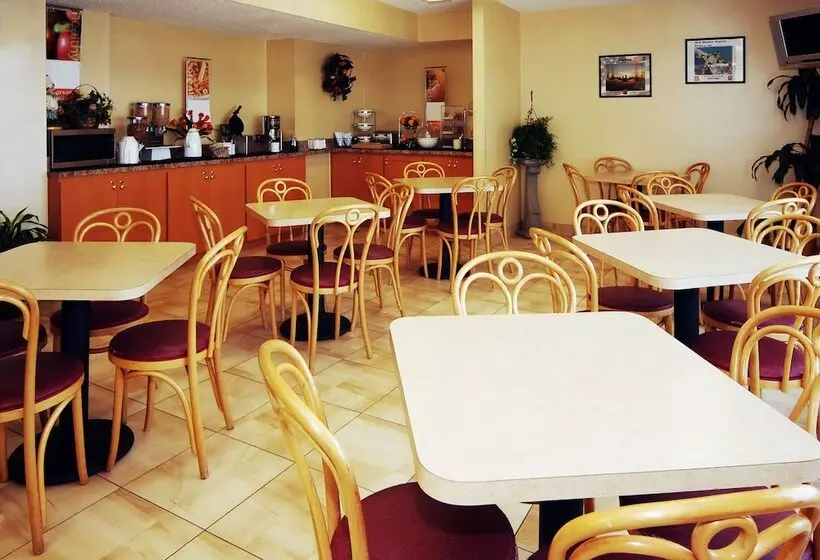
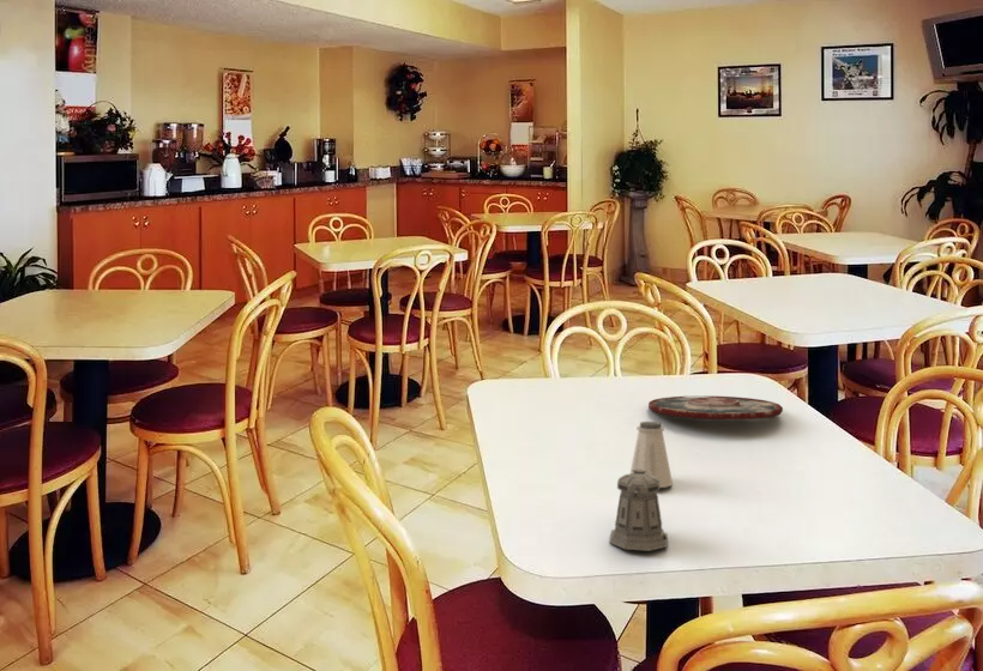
+ saltshaker [629,421,674,489]
+ plate [647,394,784,421]
+ pepper shaker [609,469,669,552]
